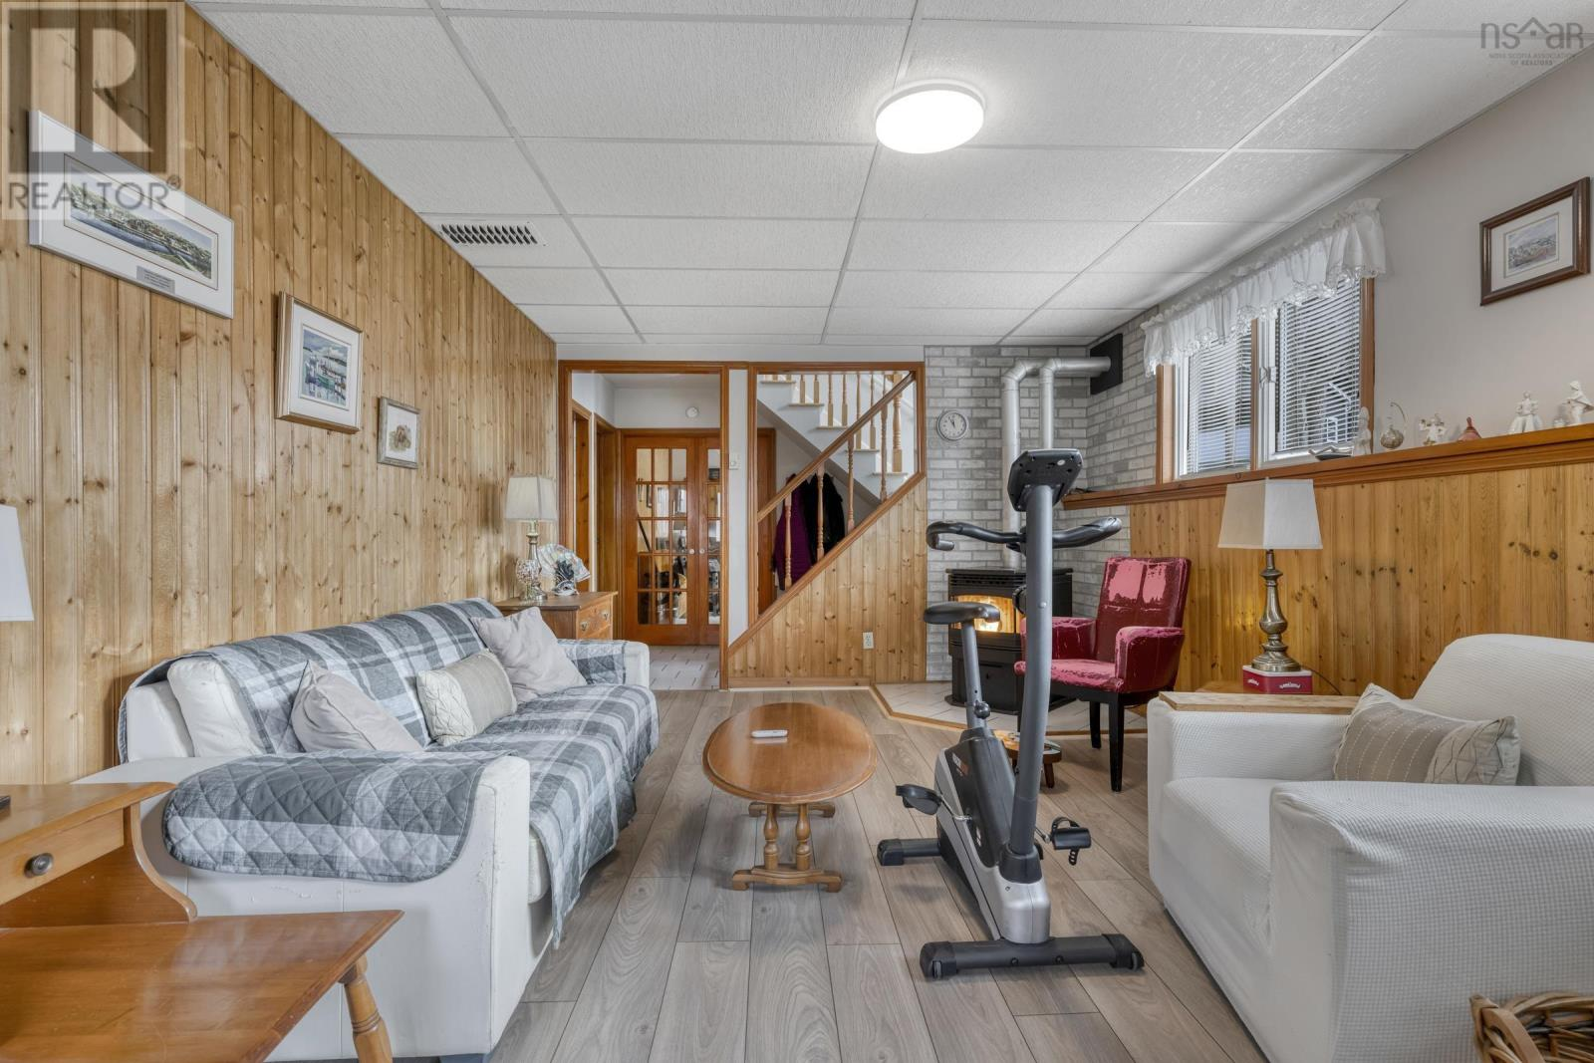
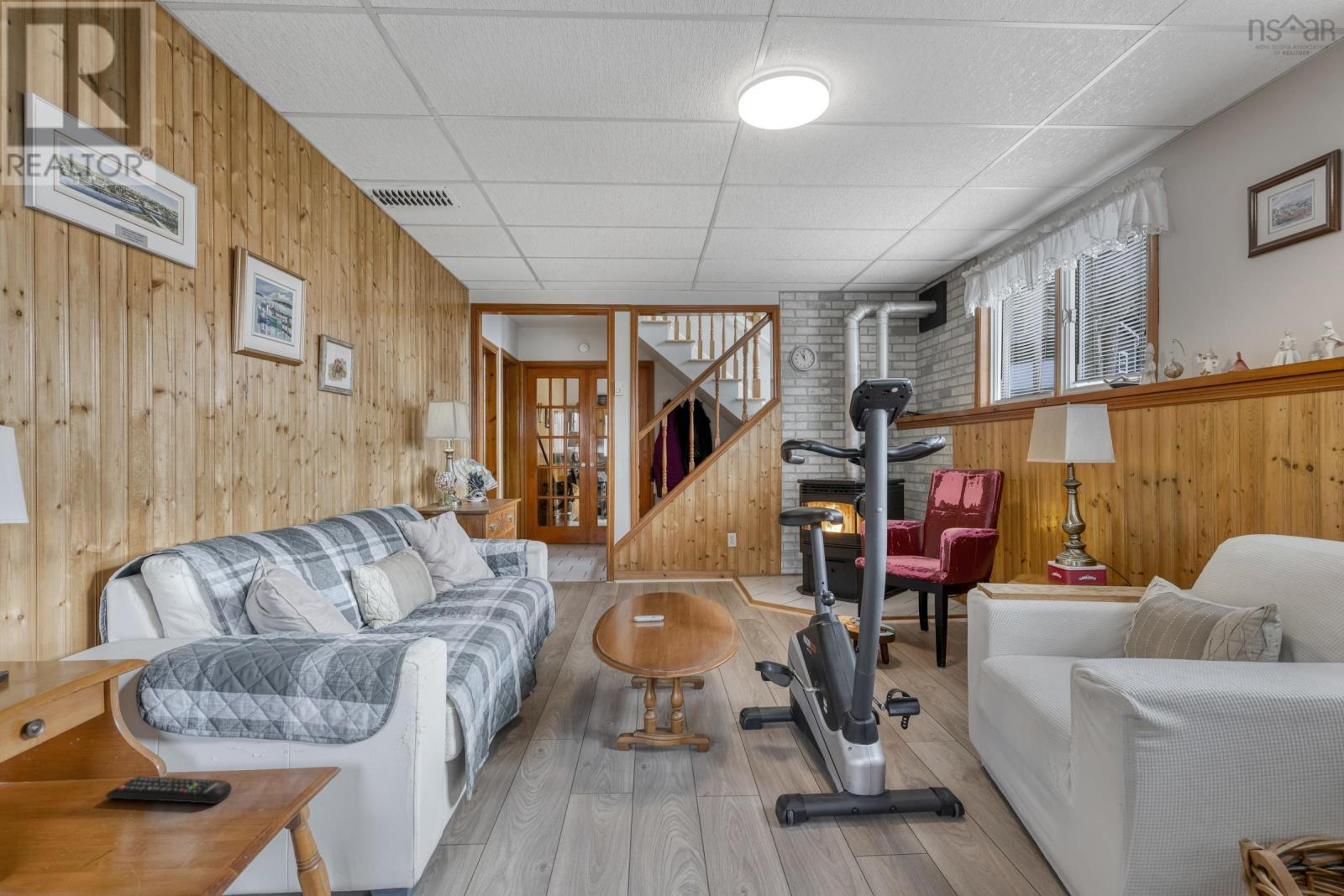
+ remote control [104,775,233,804]
